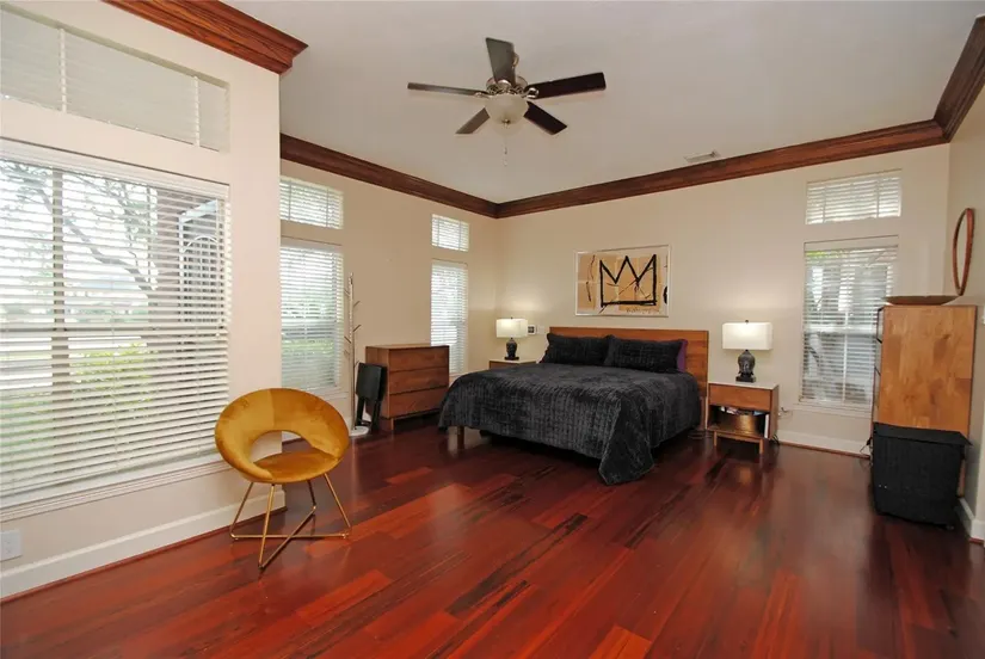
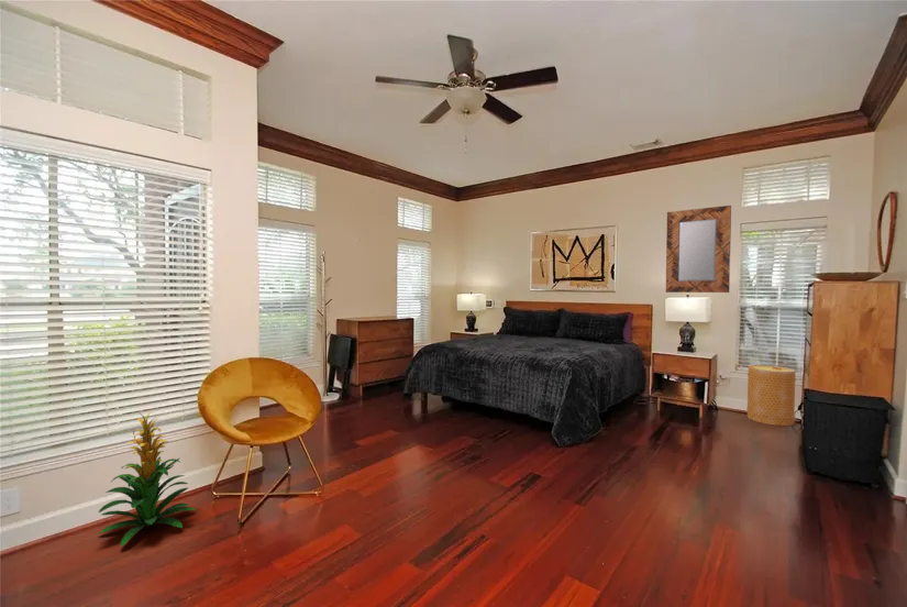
+ basket [745,364,797,427]
+ home mirror [665,205,732,294]
+ indoor plant [98,409,197,548]
